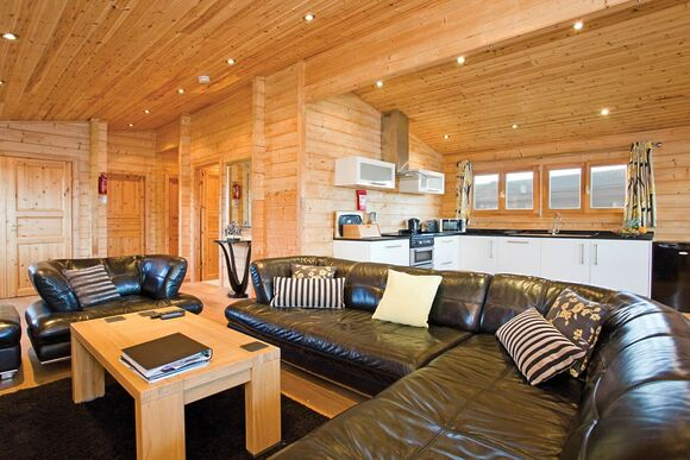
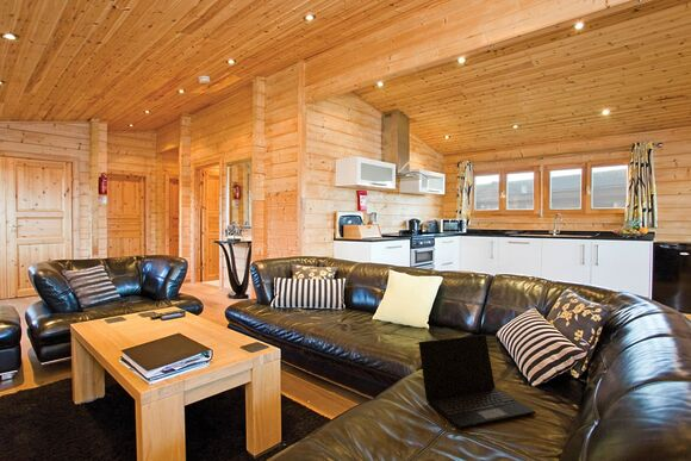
+ laptop [417,334,536,430]
